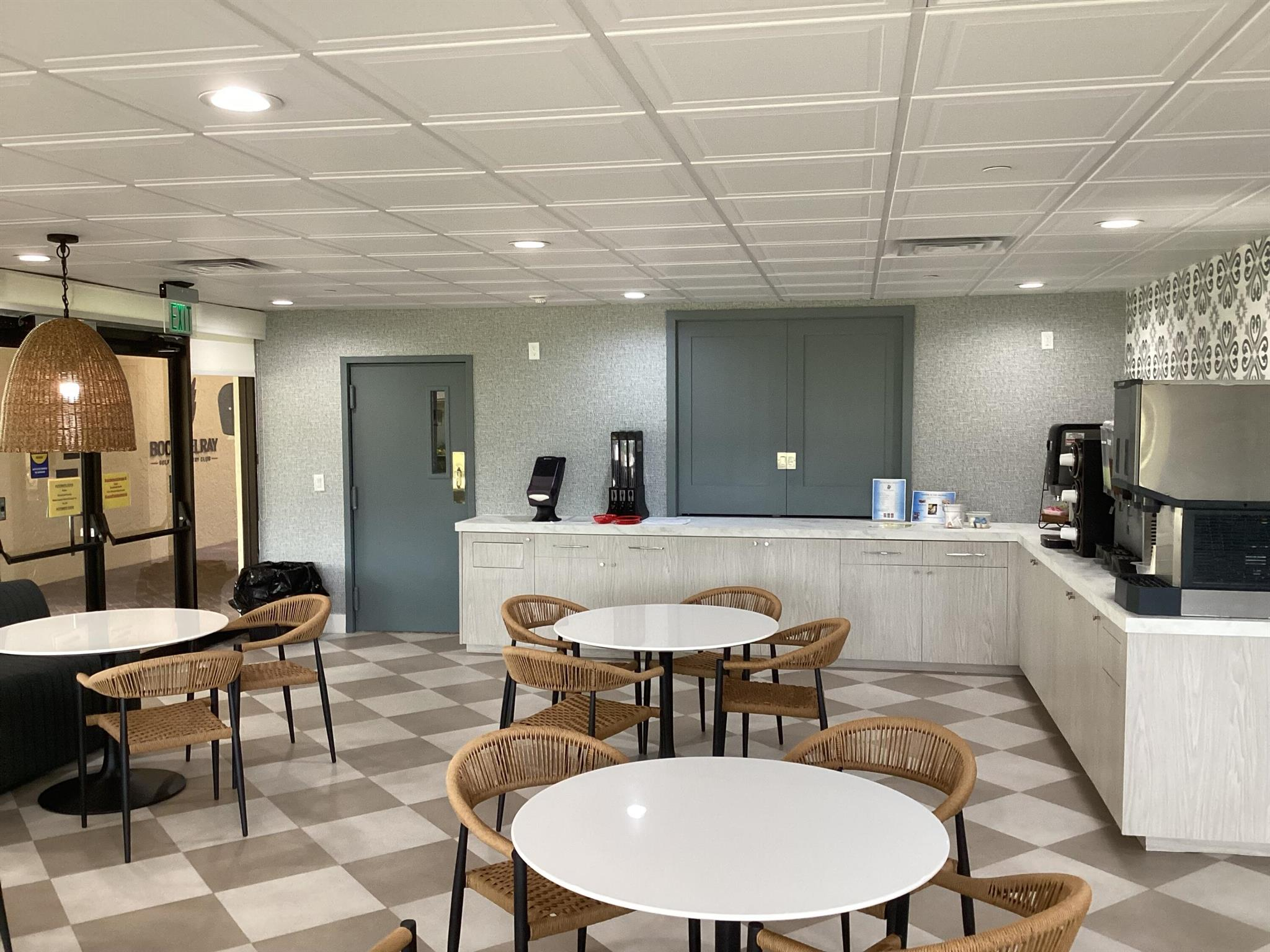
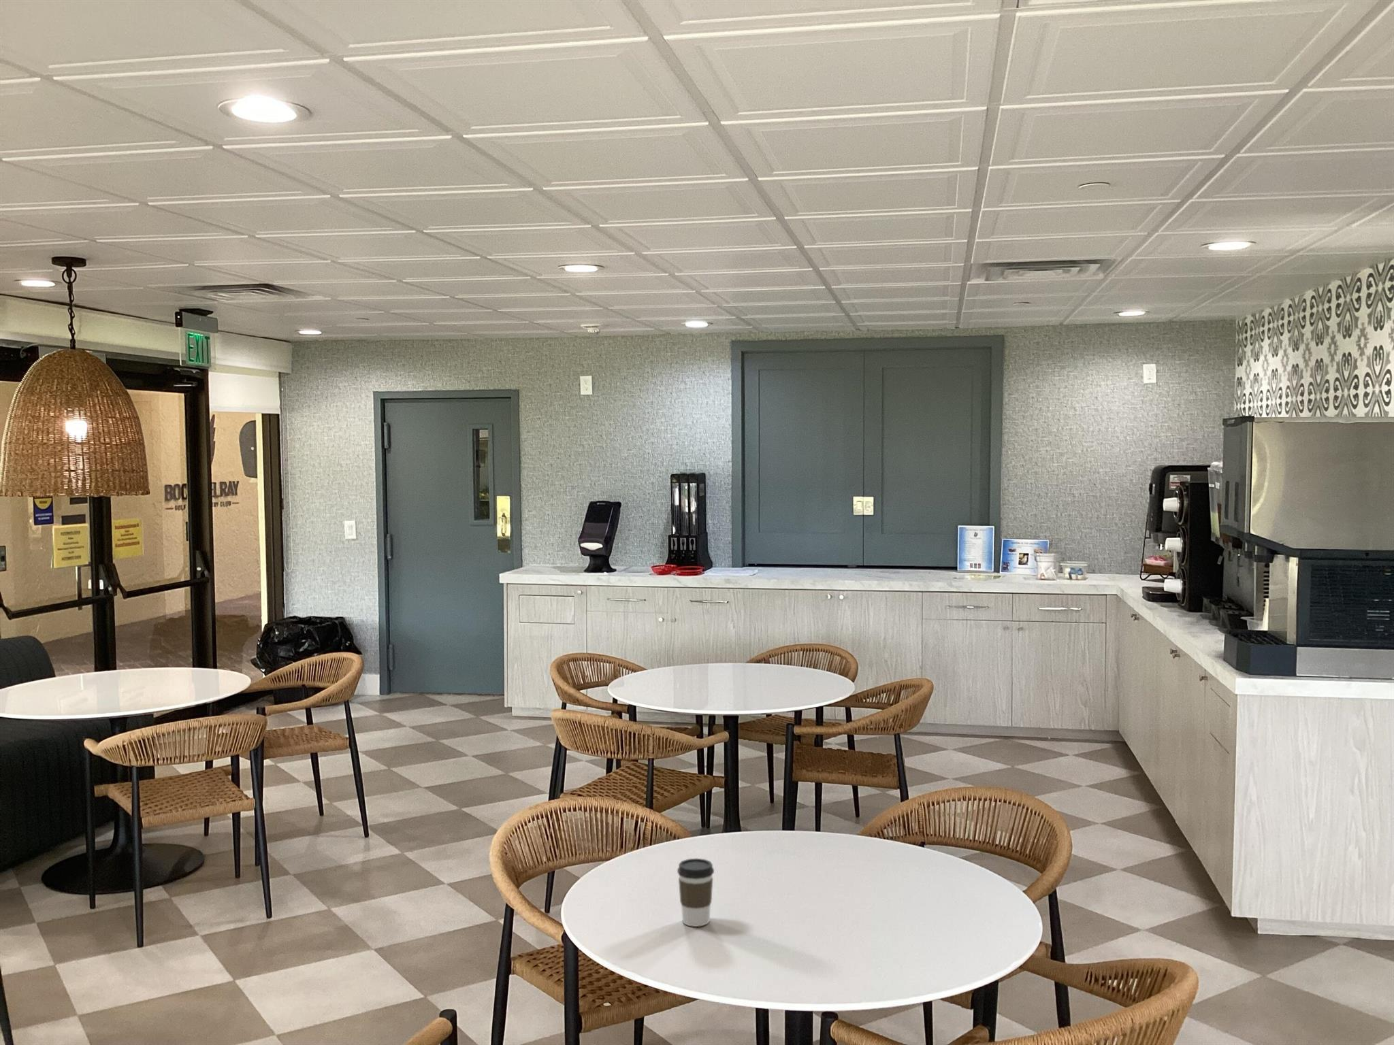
+ coffee cup [676,858,715,928]
